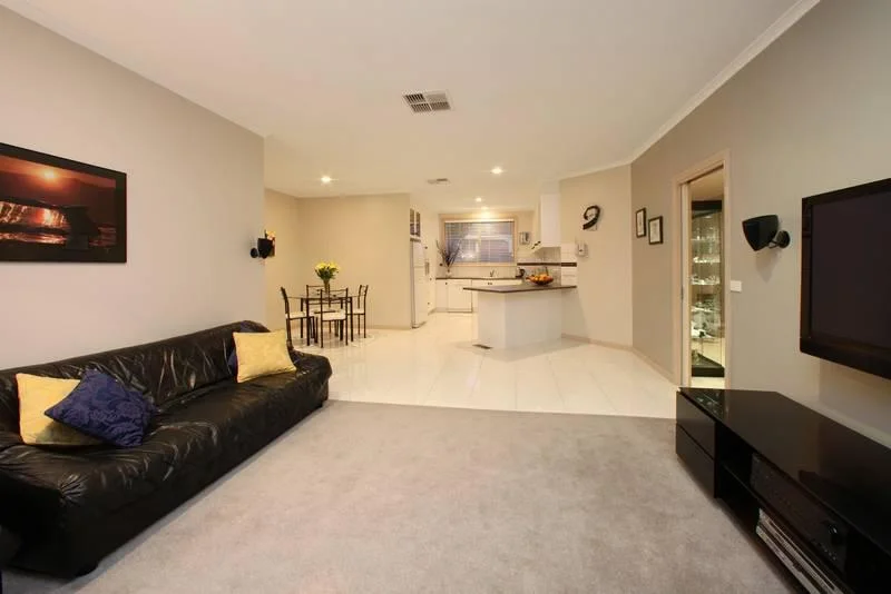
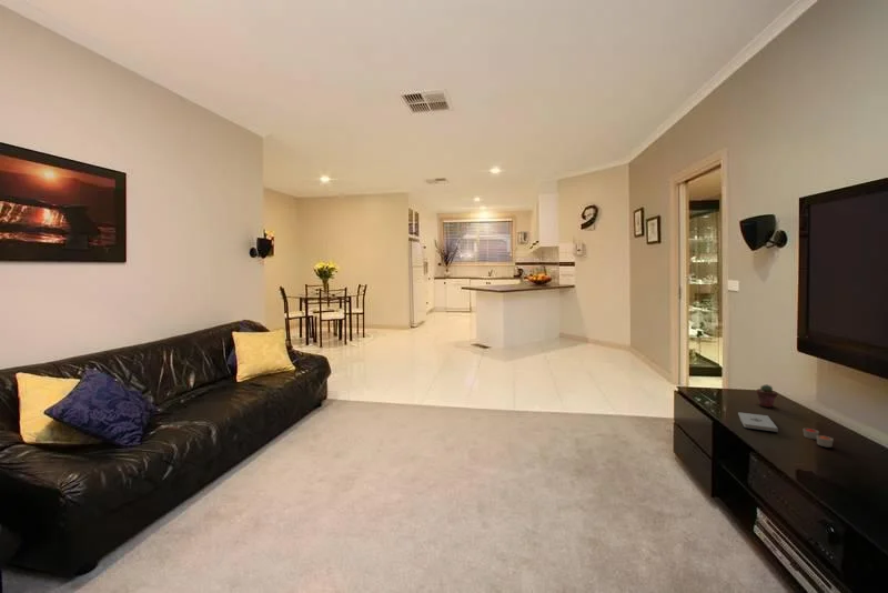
+ candle [803,428,835,449]
+ potted succulent [756,383,778,409]
+ notepad [737,412,779,433]
